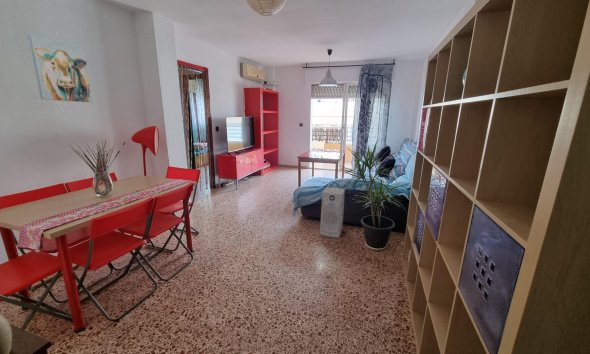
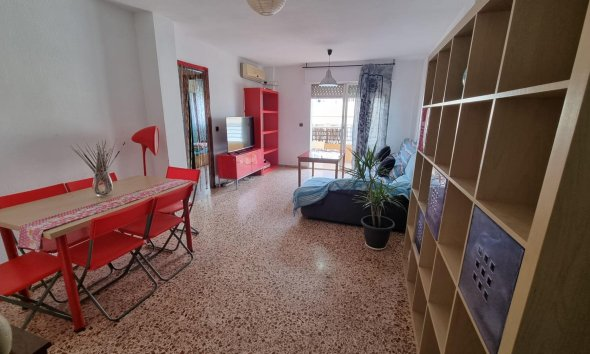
- wall art [27,34,93,103]
- air purifier [319,186,346,238]
